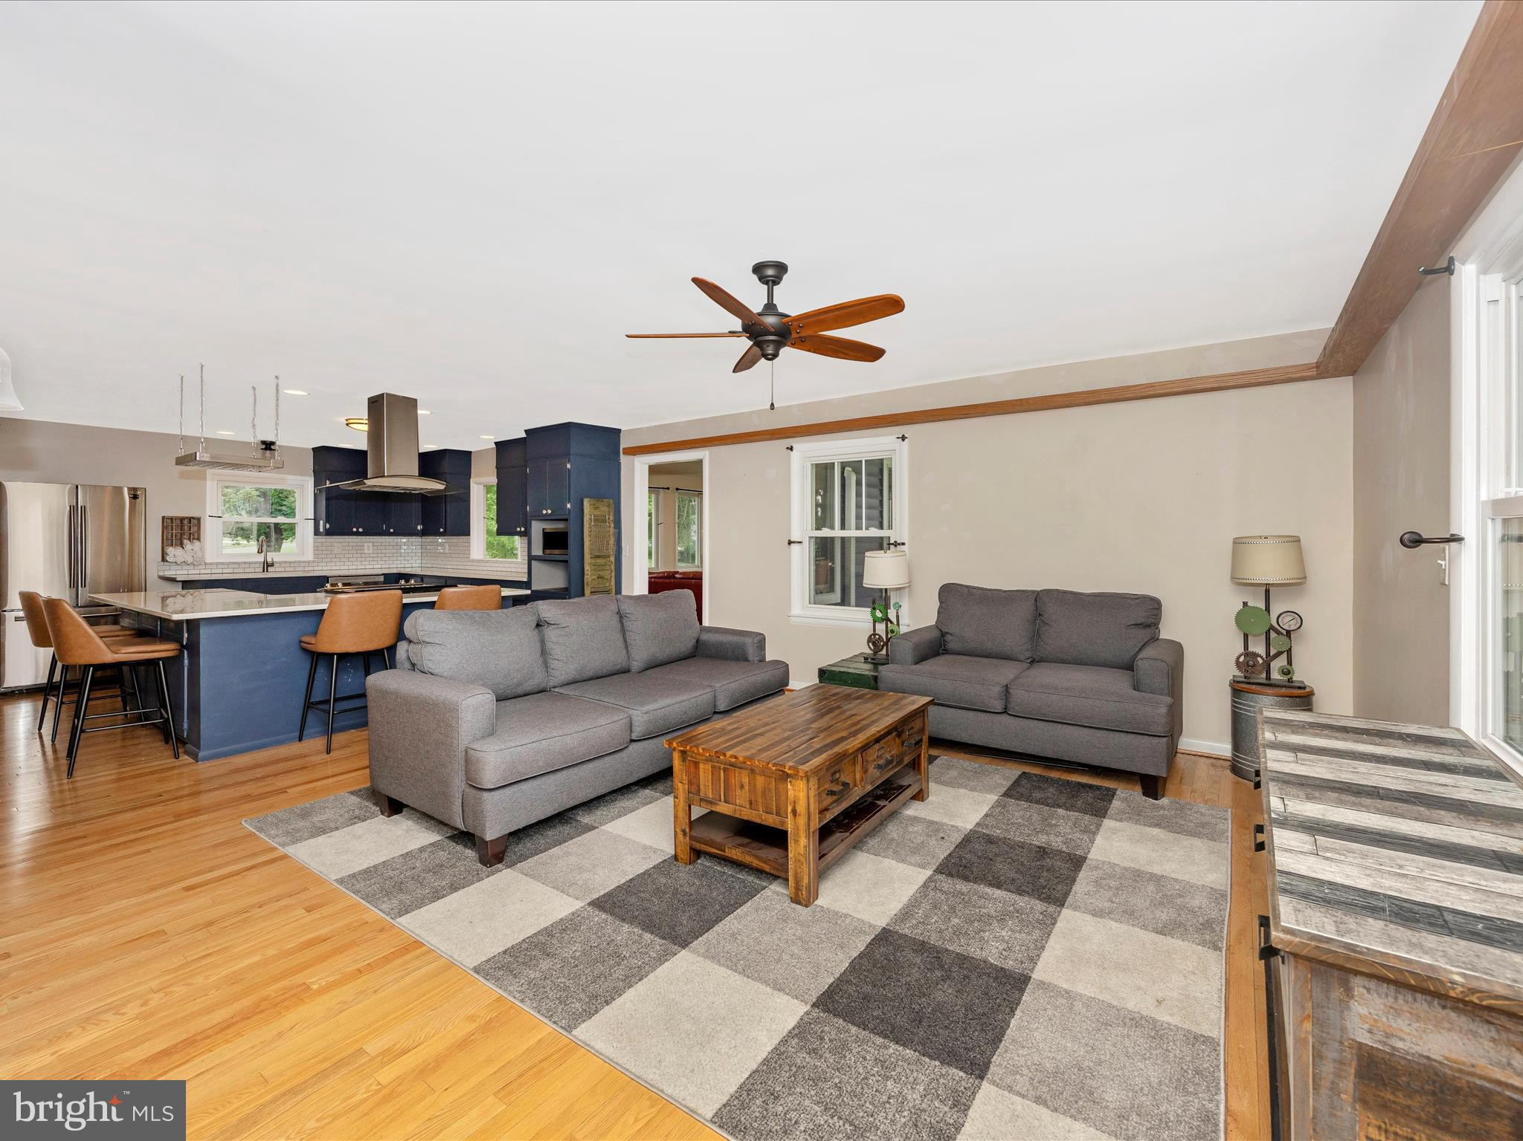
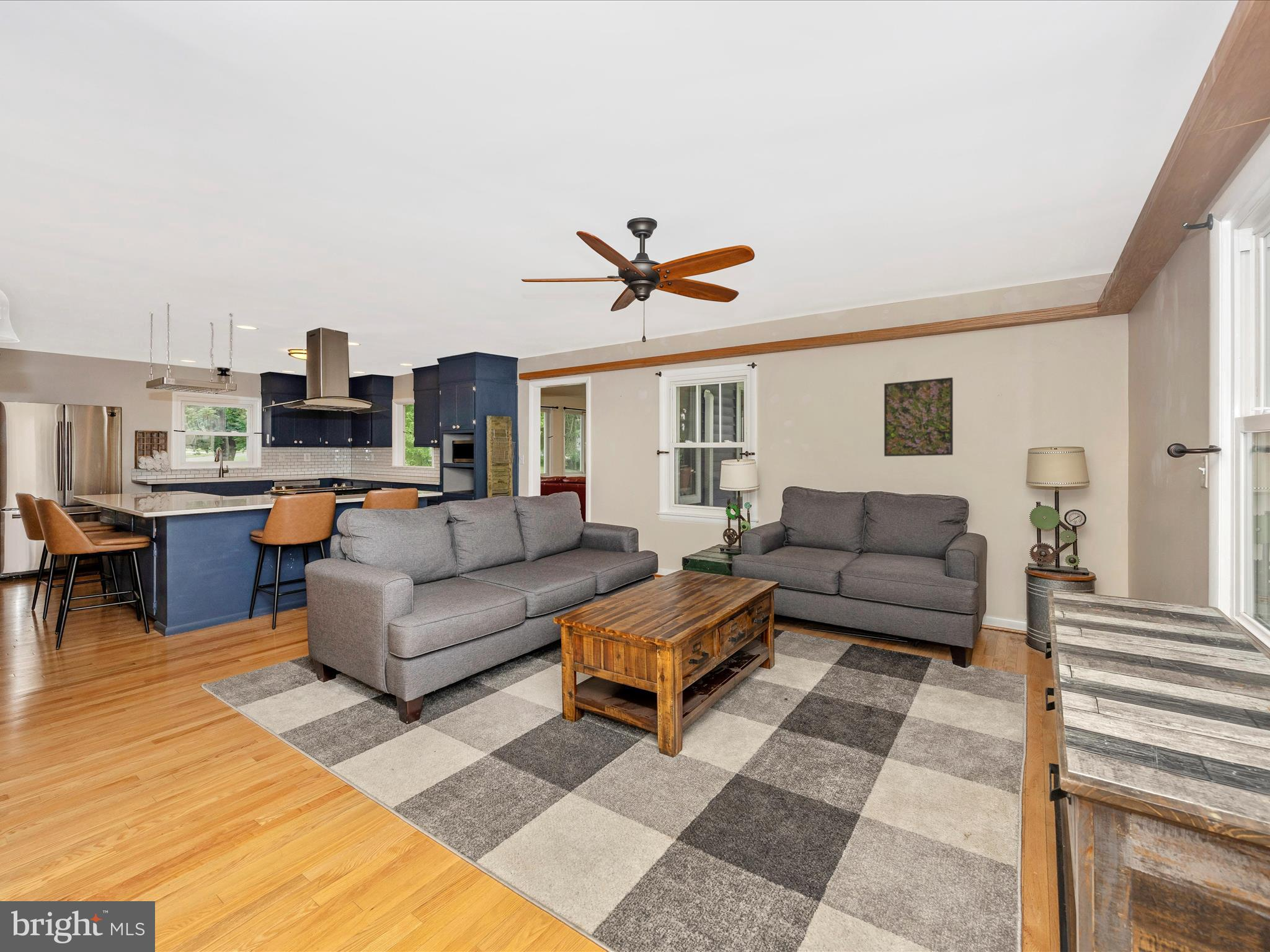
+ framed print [884,377,954,457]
